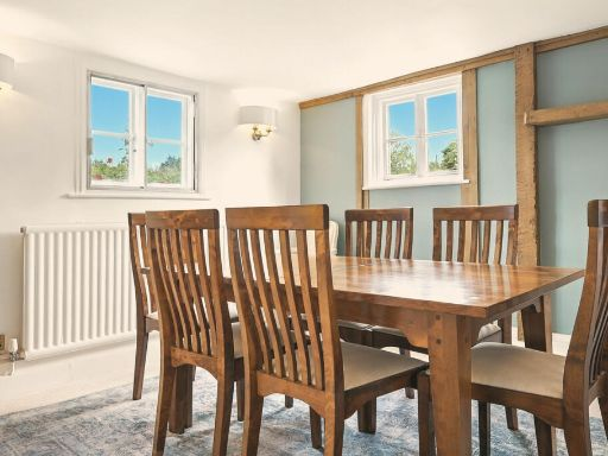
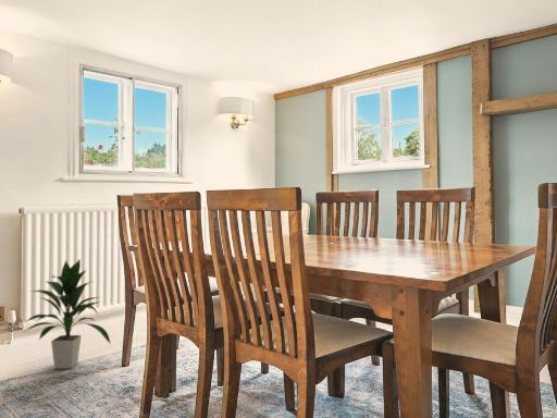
+ indoor plant [23,258,112,370]
